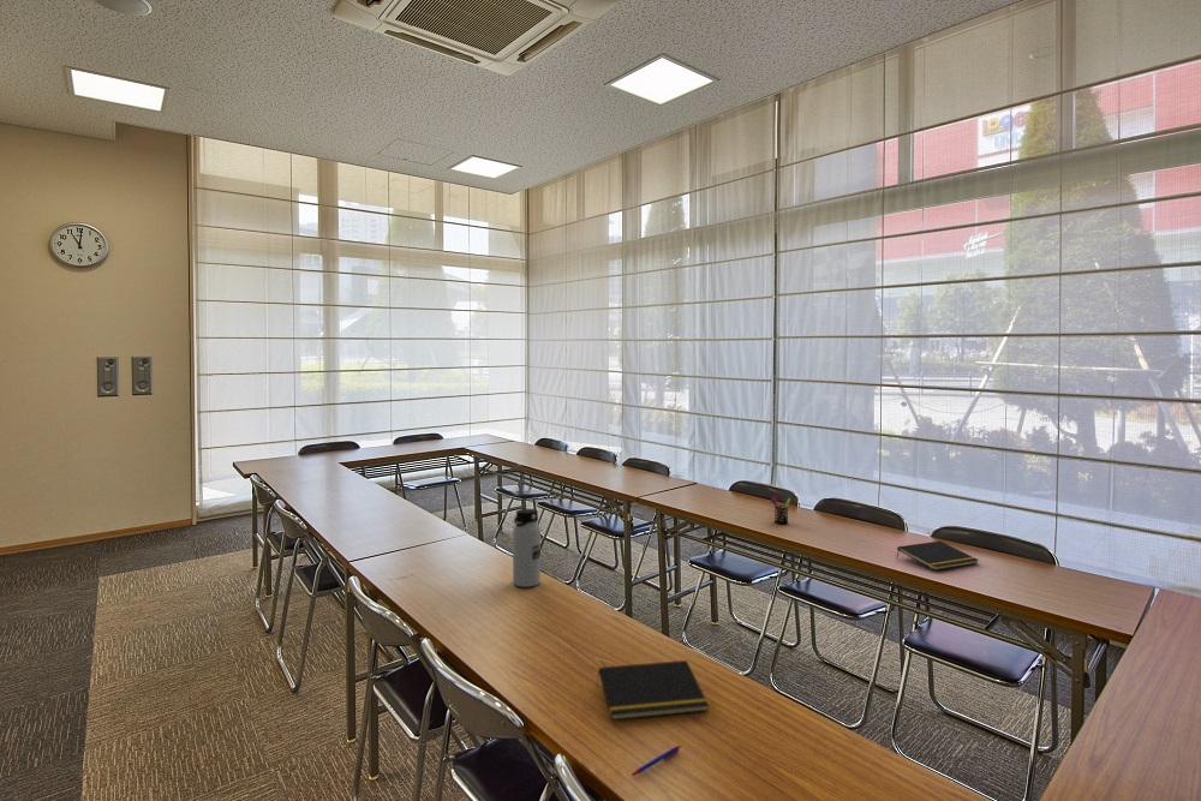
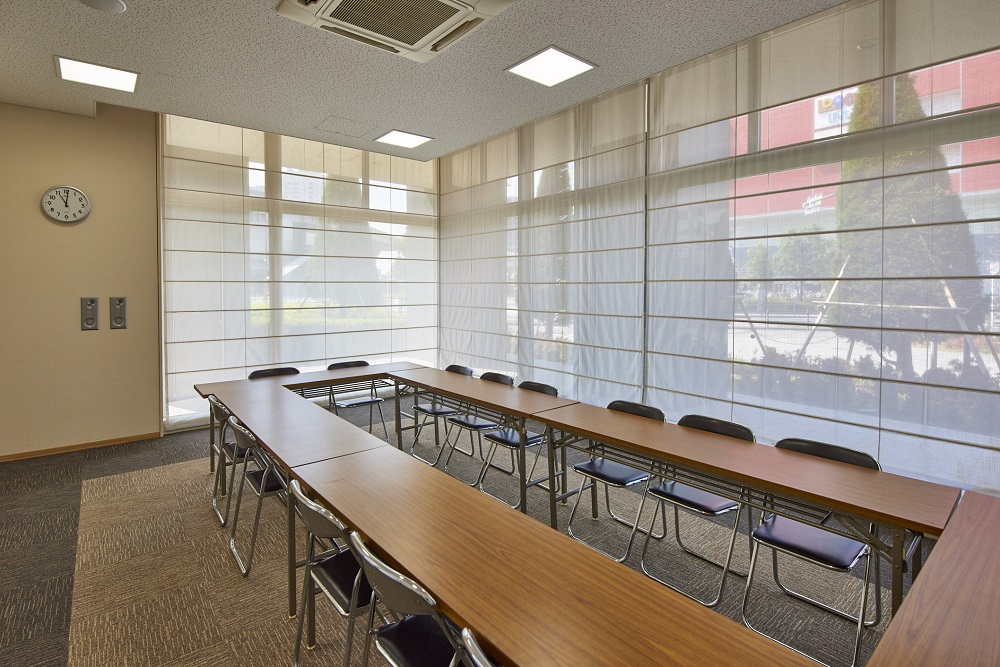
- water bottle [512,508,542,588]
- pen holder [770,495,791,525]
- notepad [594,659,710,722]
- notepad [896,539,980,572]
- pen [629,745,682,777]
